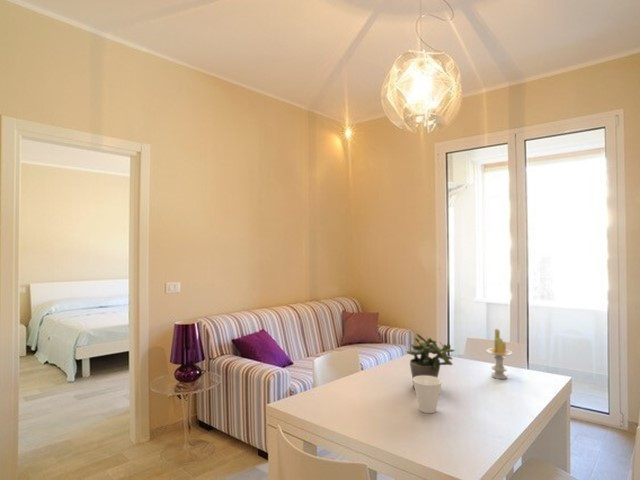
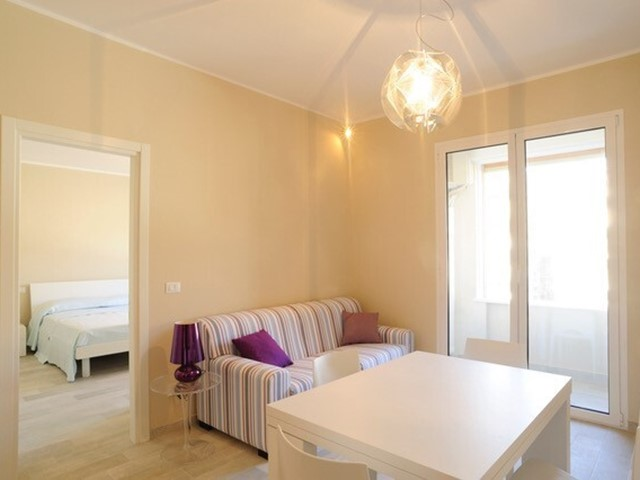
- cup [412,376,443,414]
- potted plant [405,333,456,390]
- candle [486,328,513,380]
